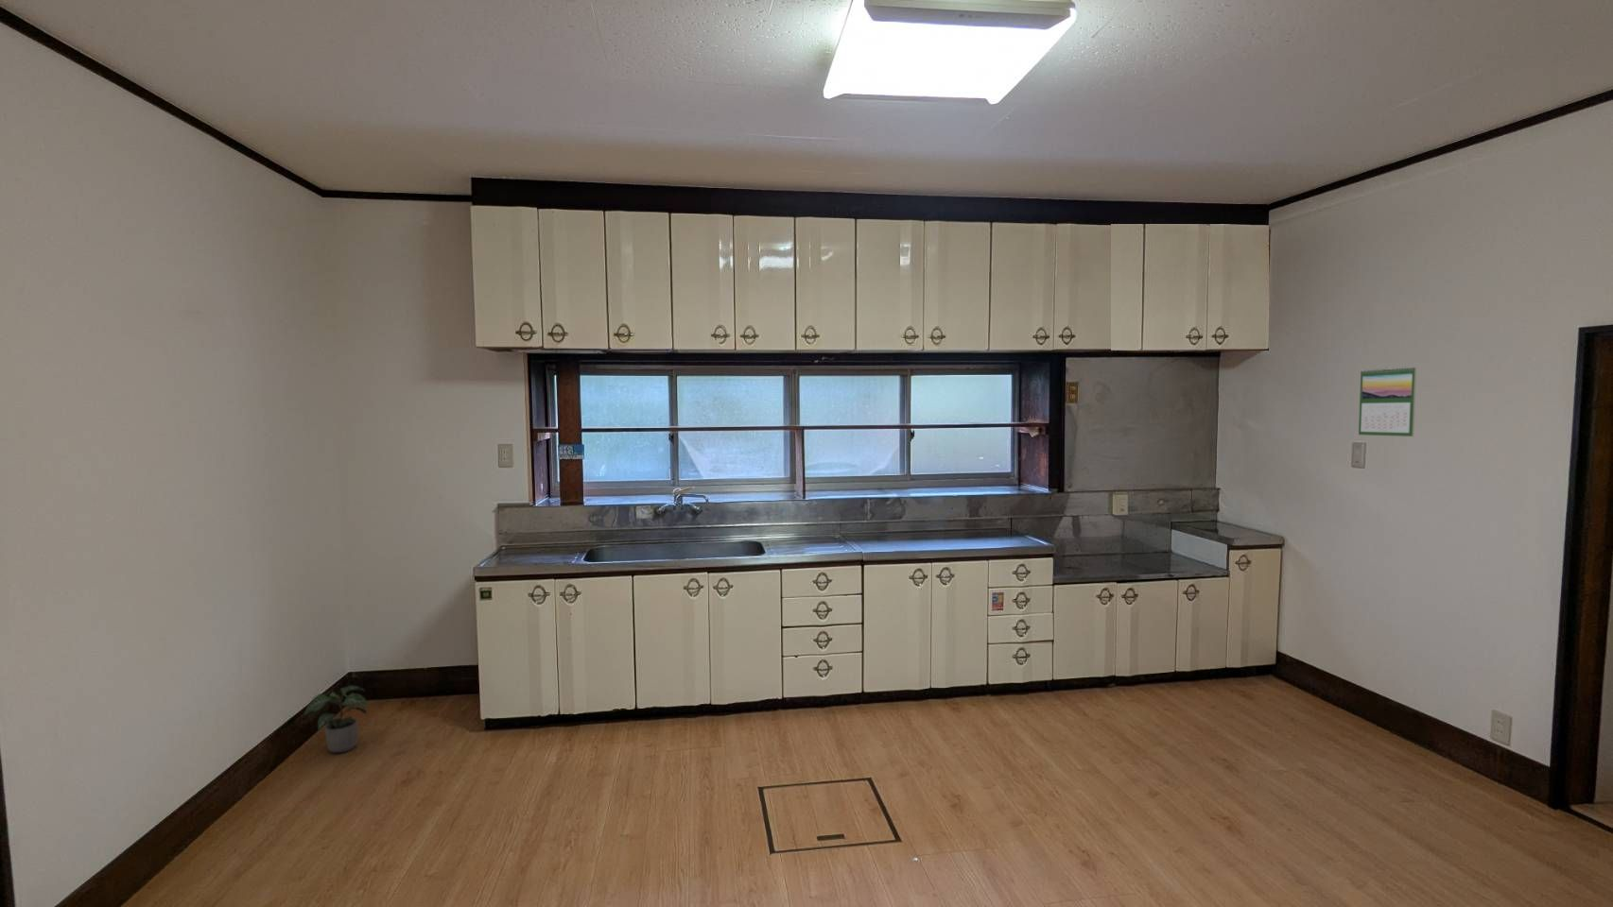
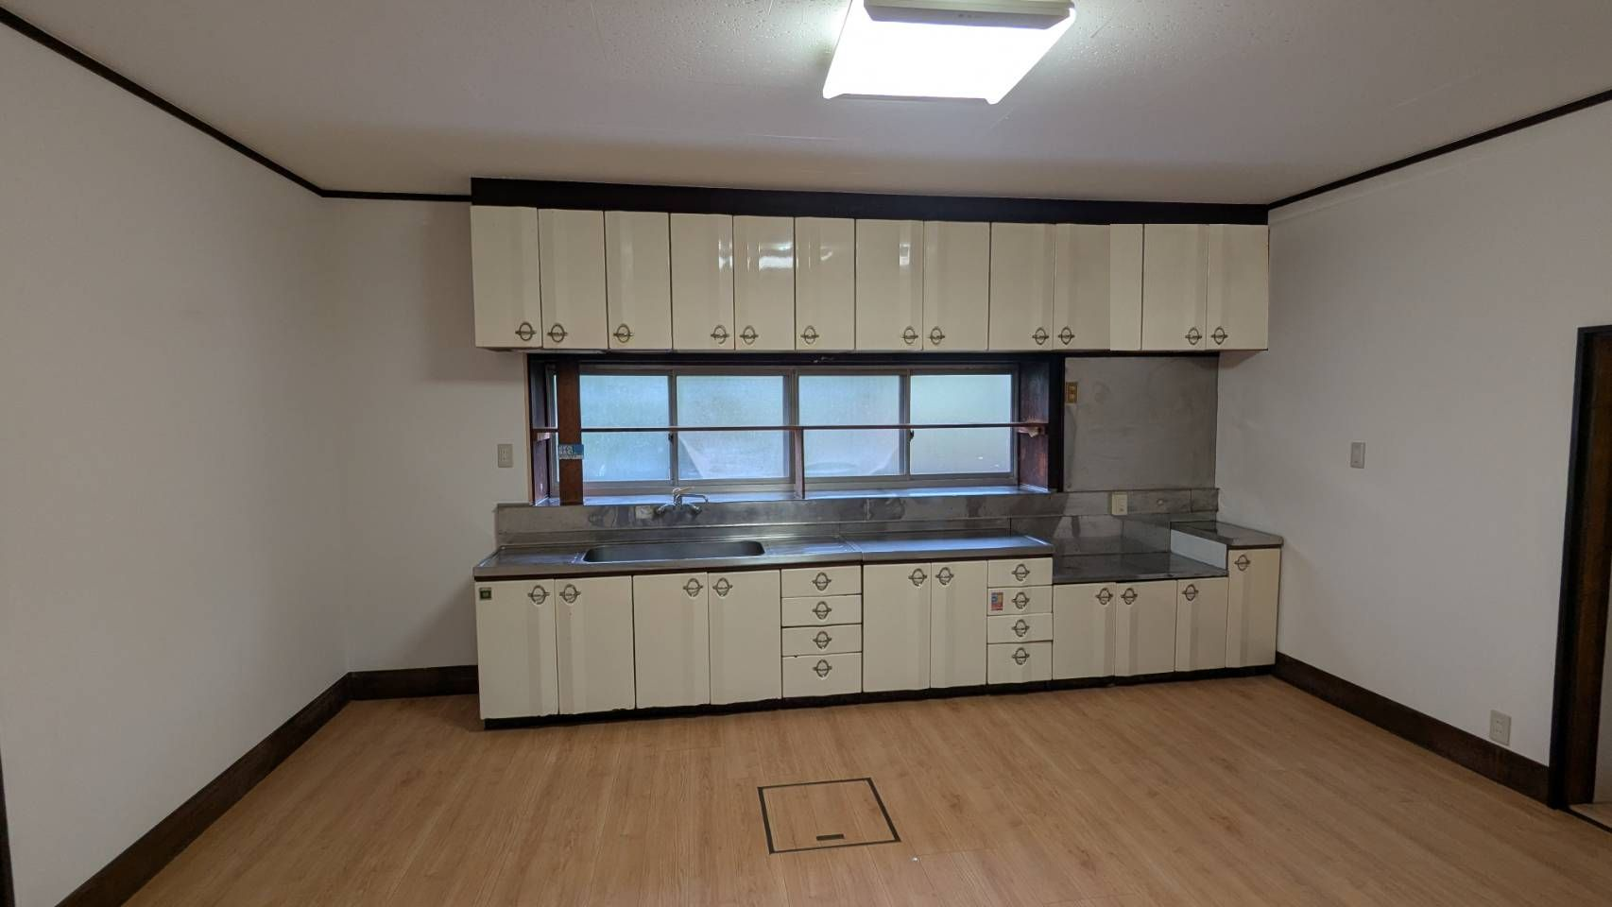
- potted plant [304,686,369,754]
- calendar [1358,364,1417,437]
